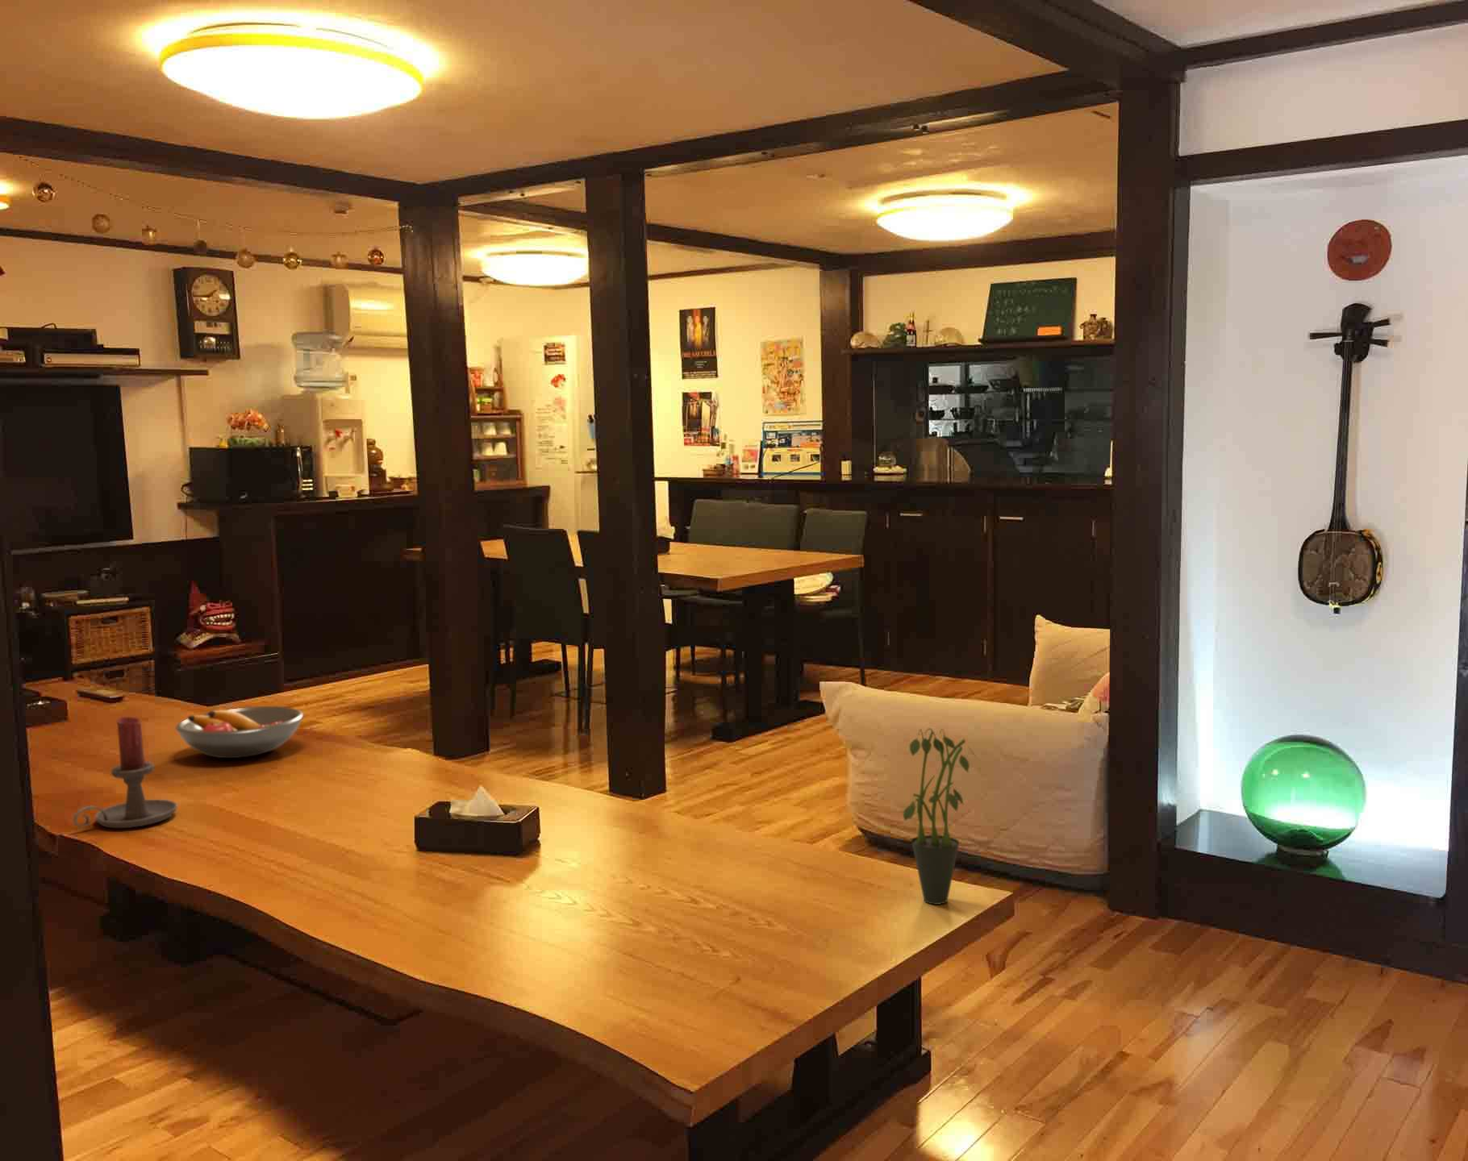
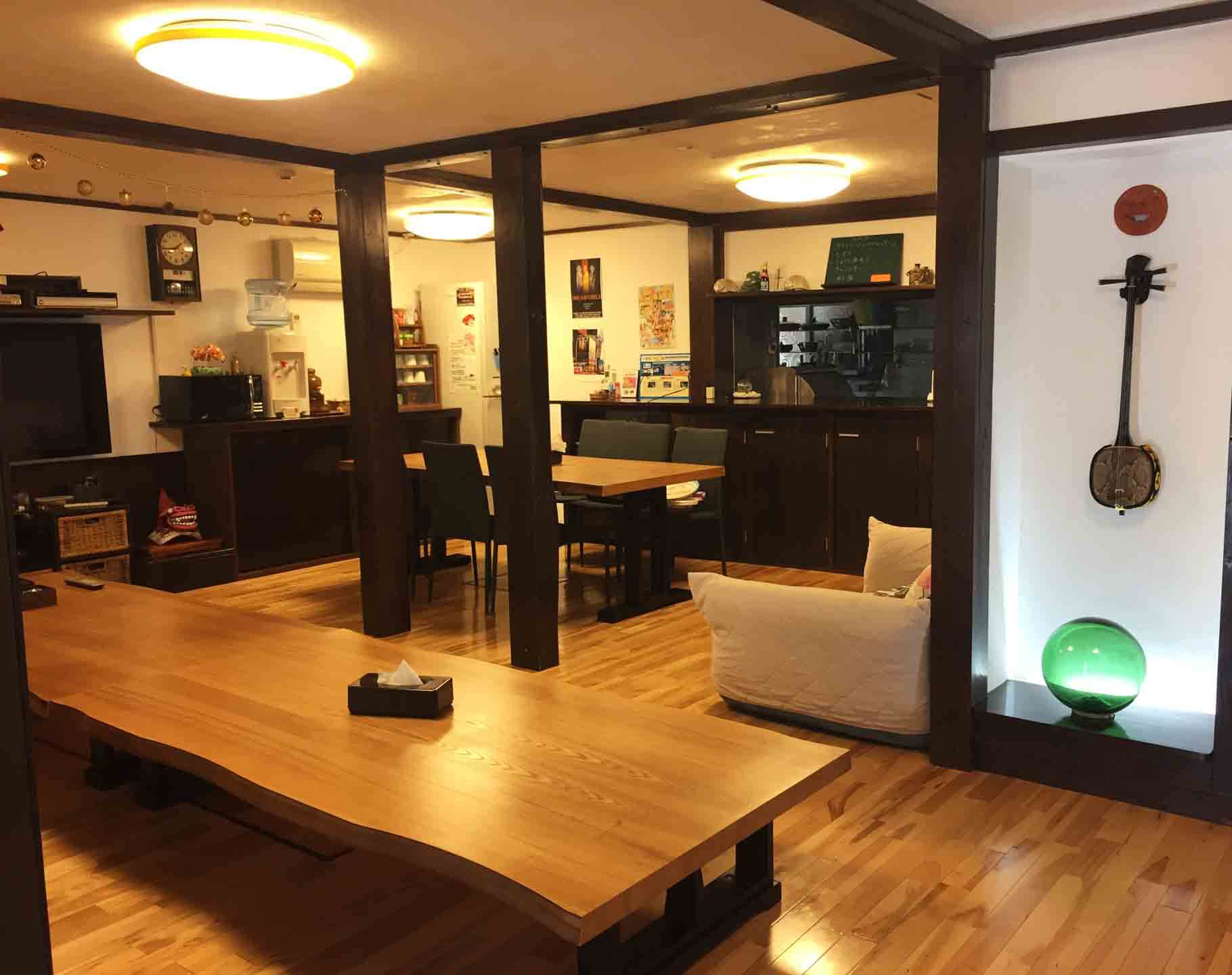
- potted plant [902,728,978,905]
- candle holder [73,716,178,829]
- fruit bowl [174,705,305,759]
